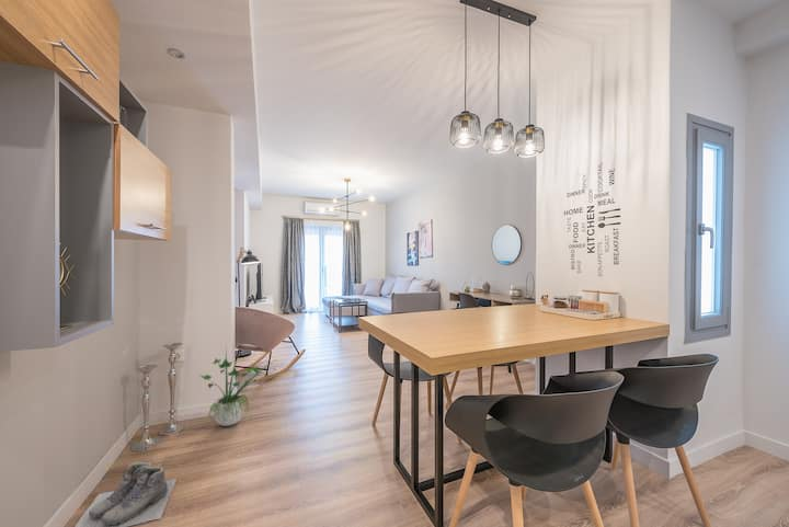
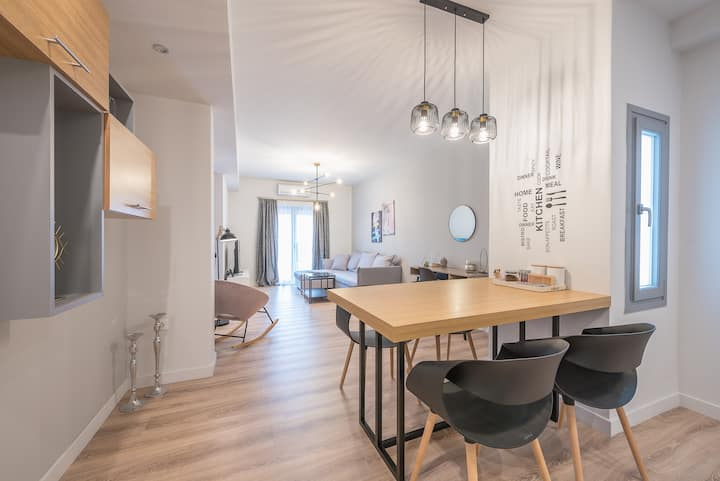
- potted plant [198,347,279,427]
- boots [73,461,178,527]
